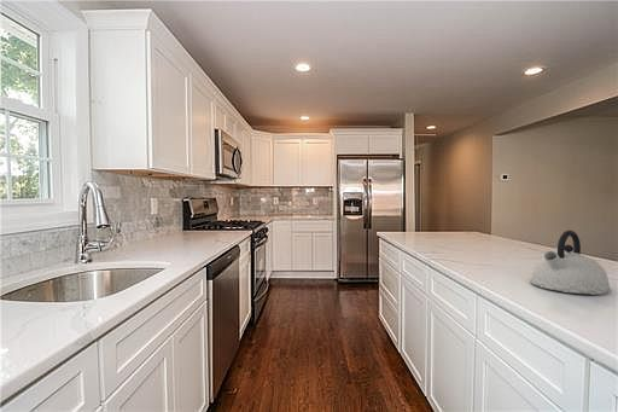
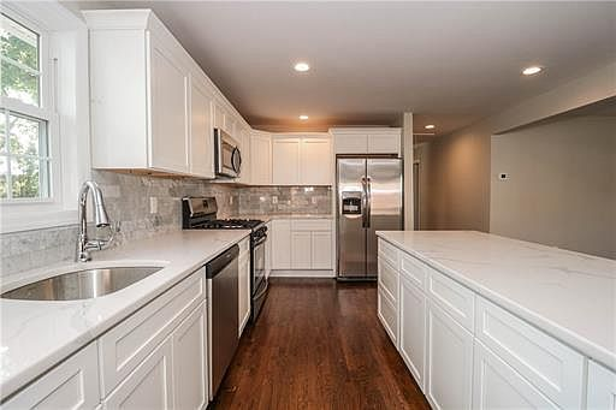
- kettle [529,230,612,296]
